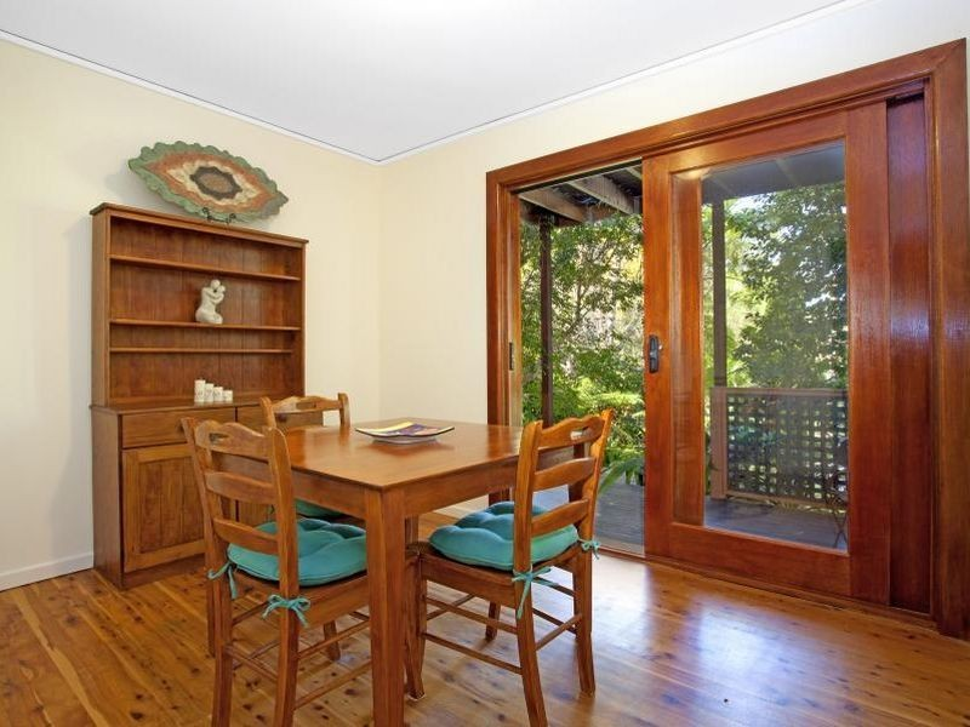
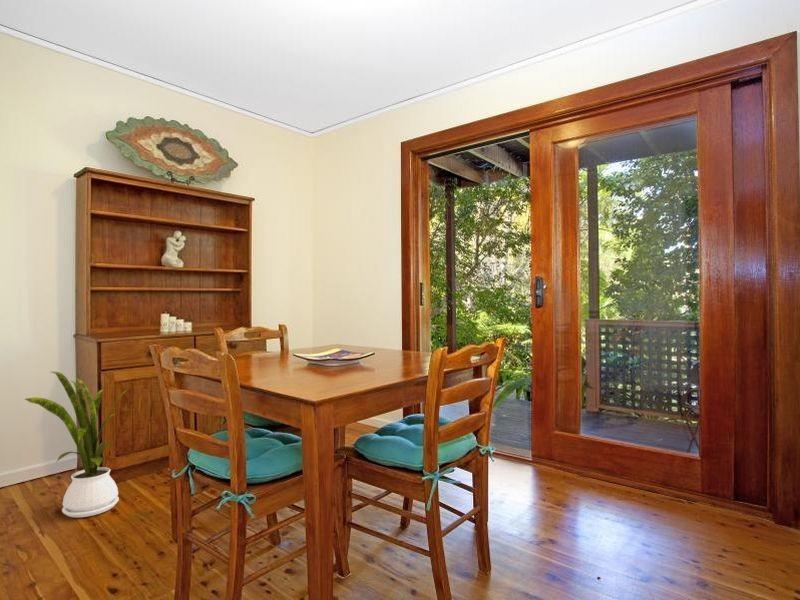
+ house plant [23,371,131,518]
